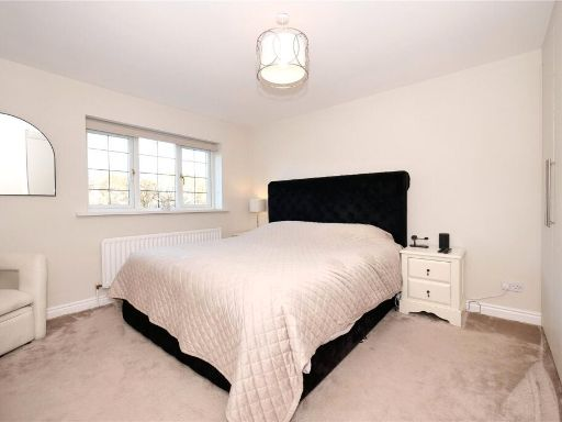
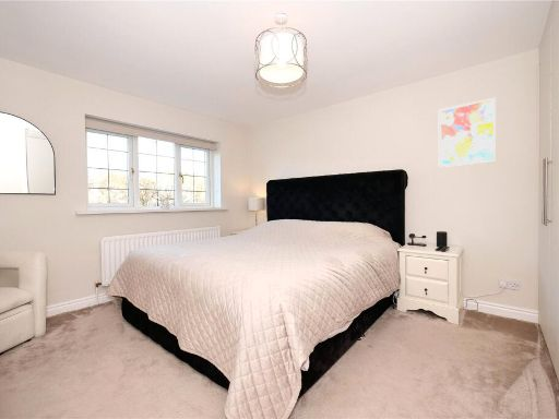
+ wall art [438,97,497,168]
